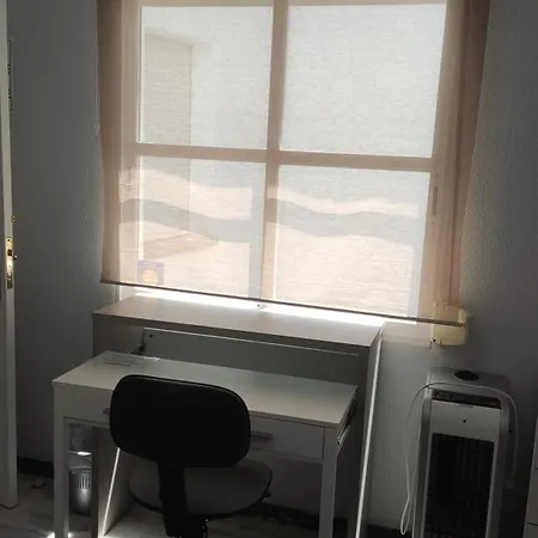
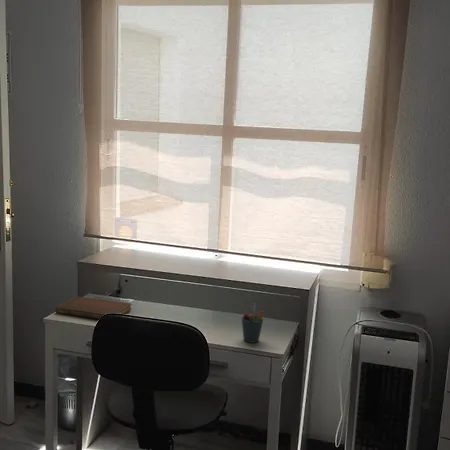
+ notebook [55,296,132,320]
+ pen holder [241,302,265,344]
